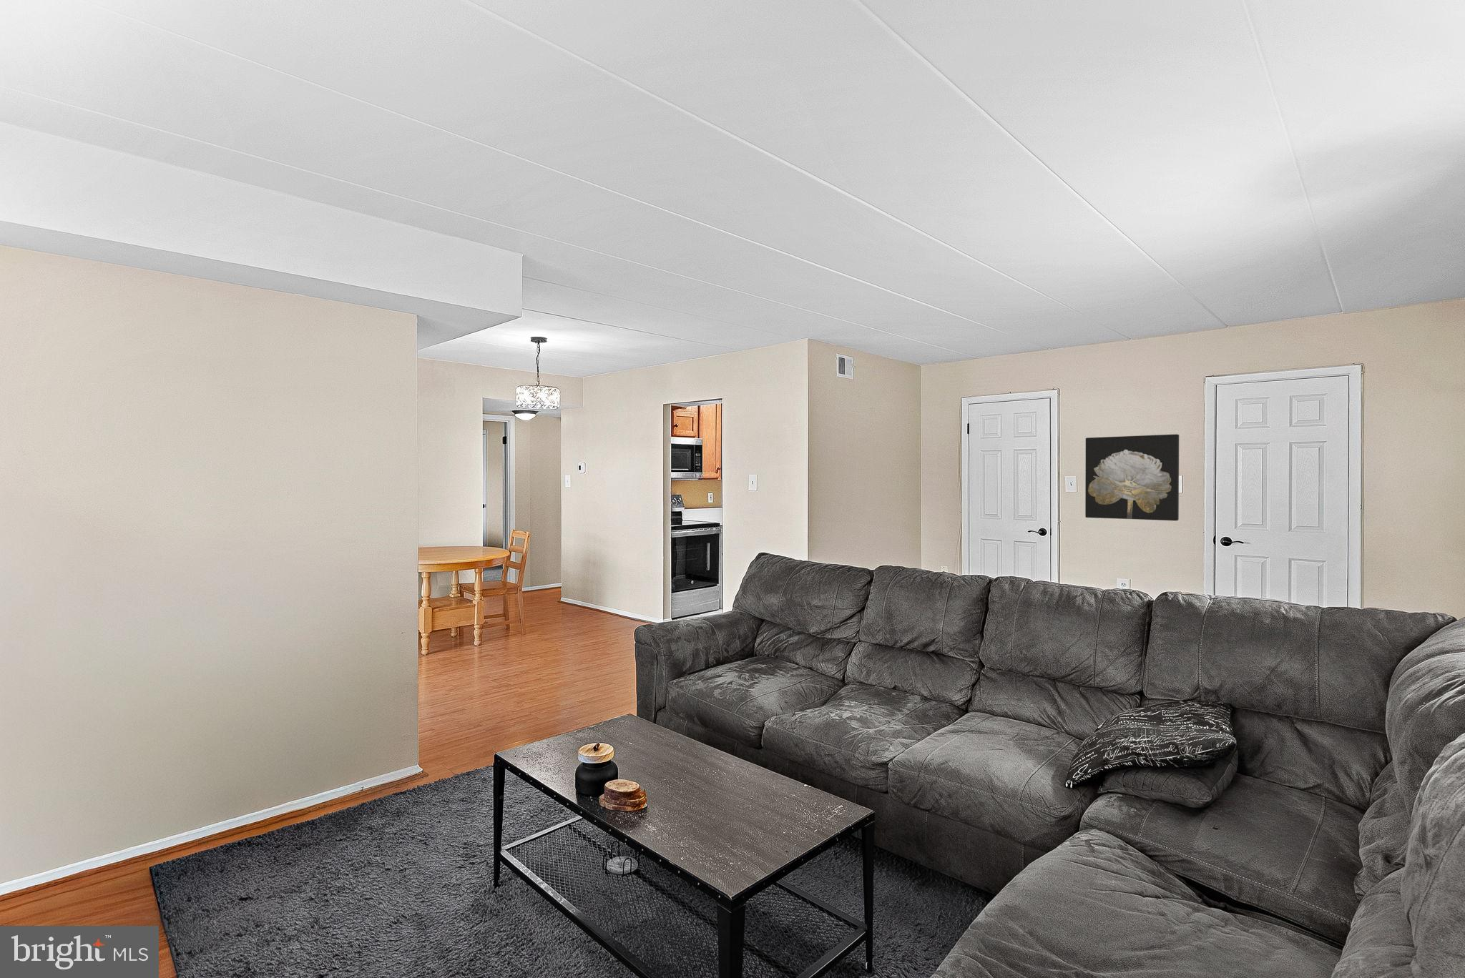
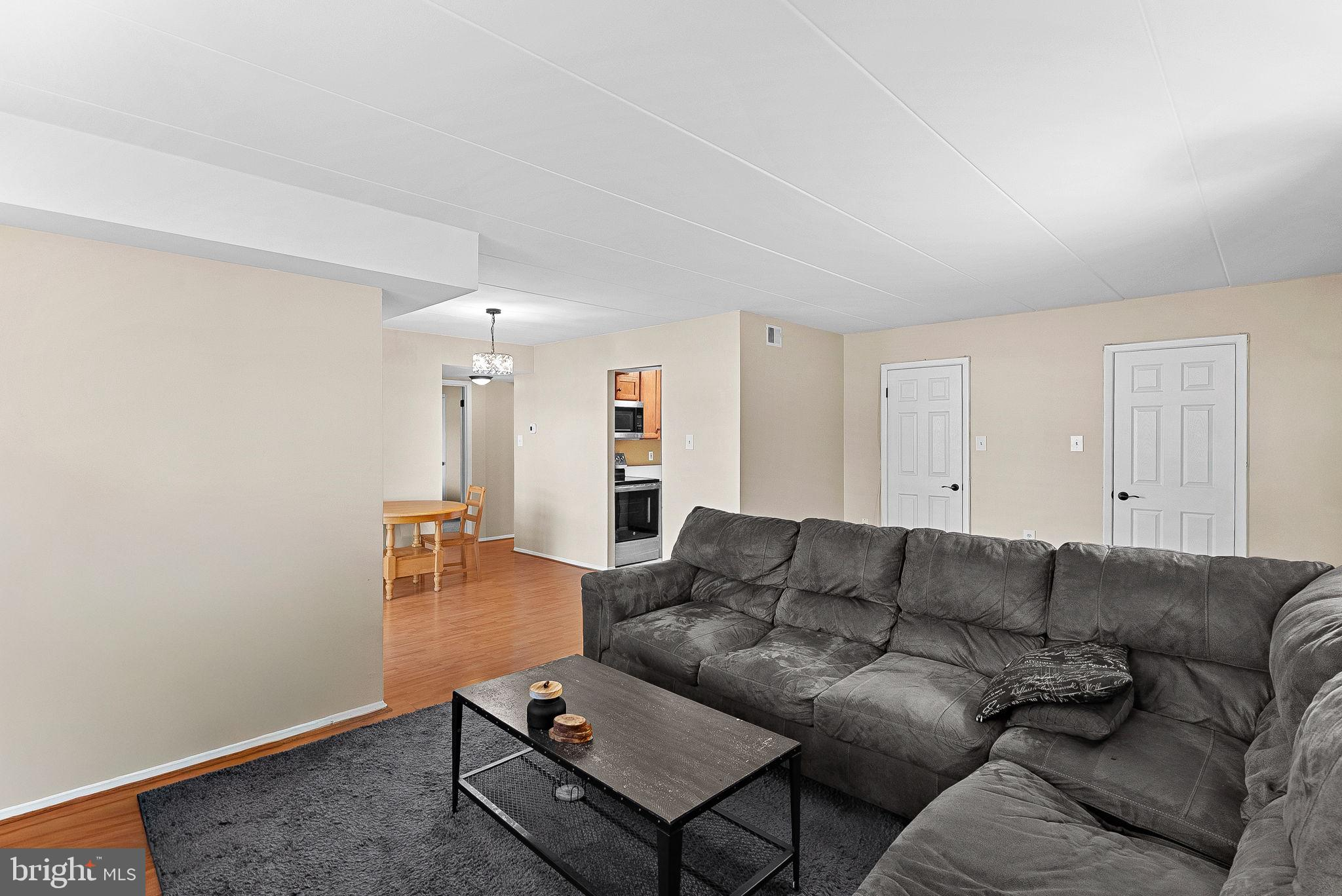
- wall art [1084,433,1180,521]
